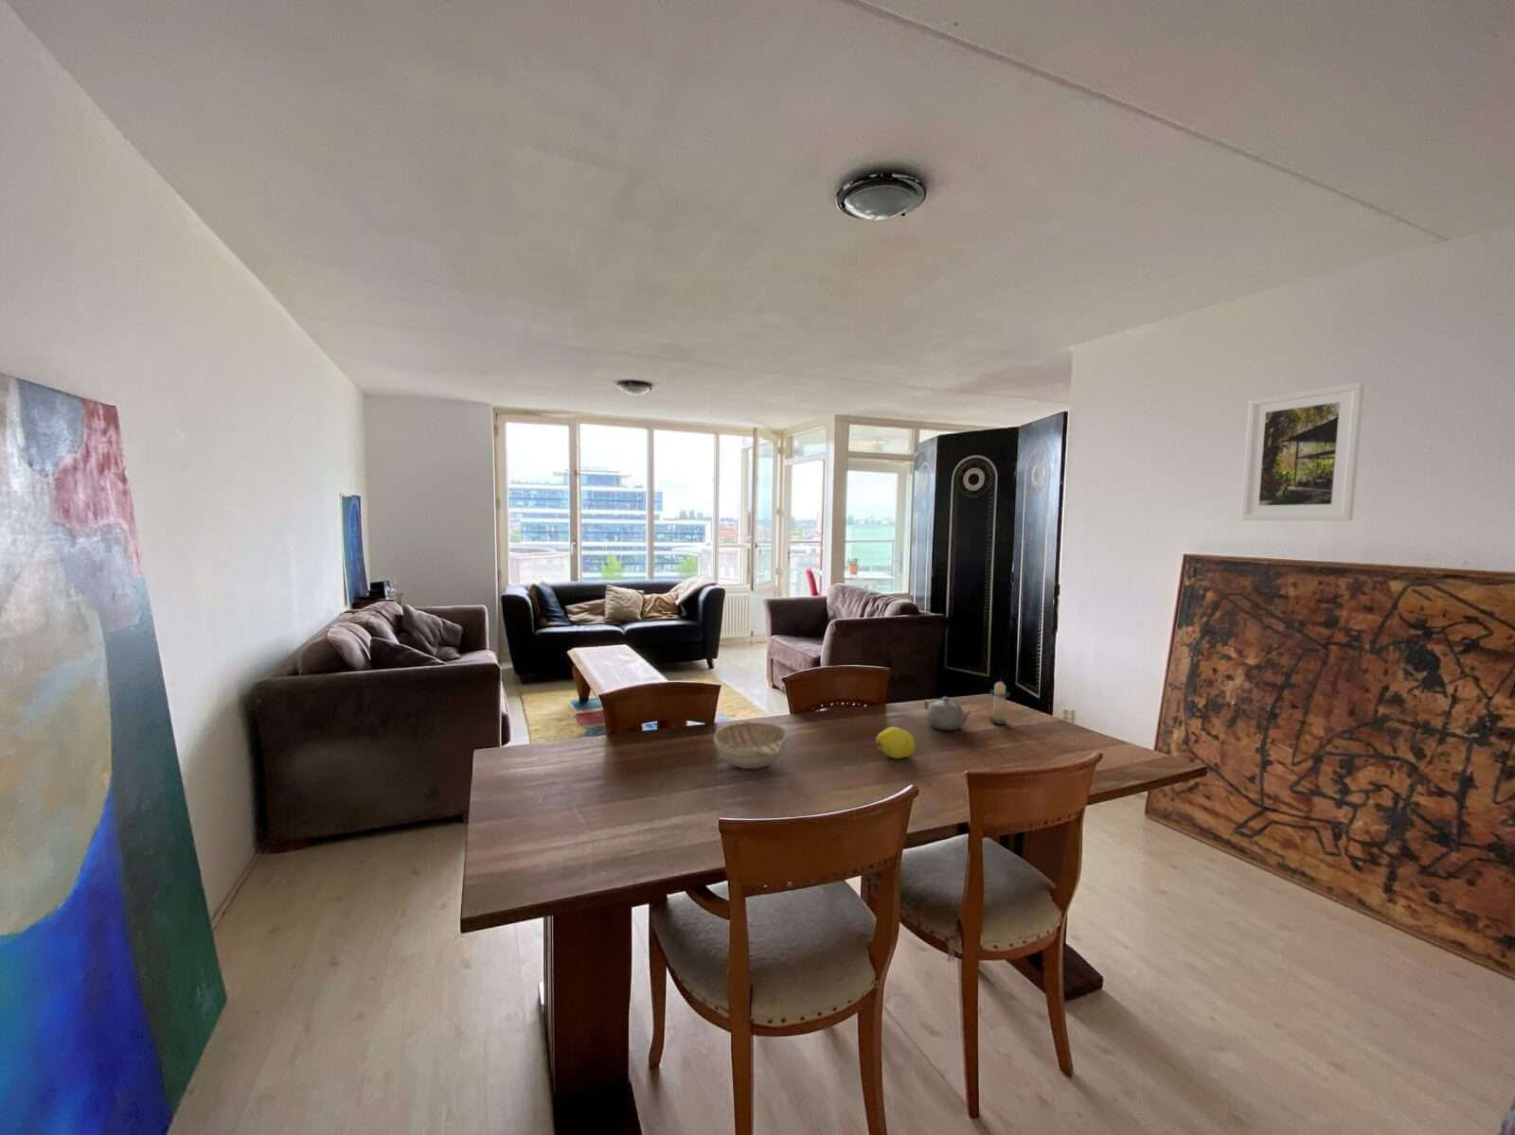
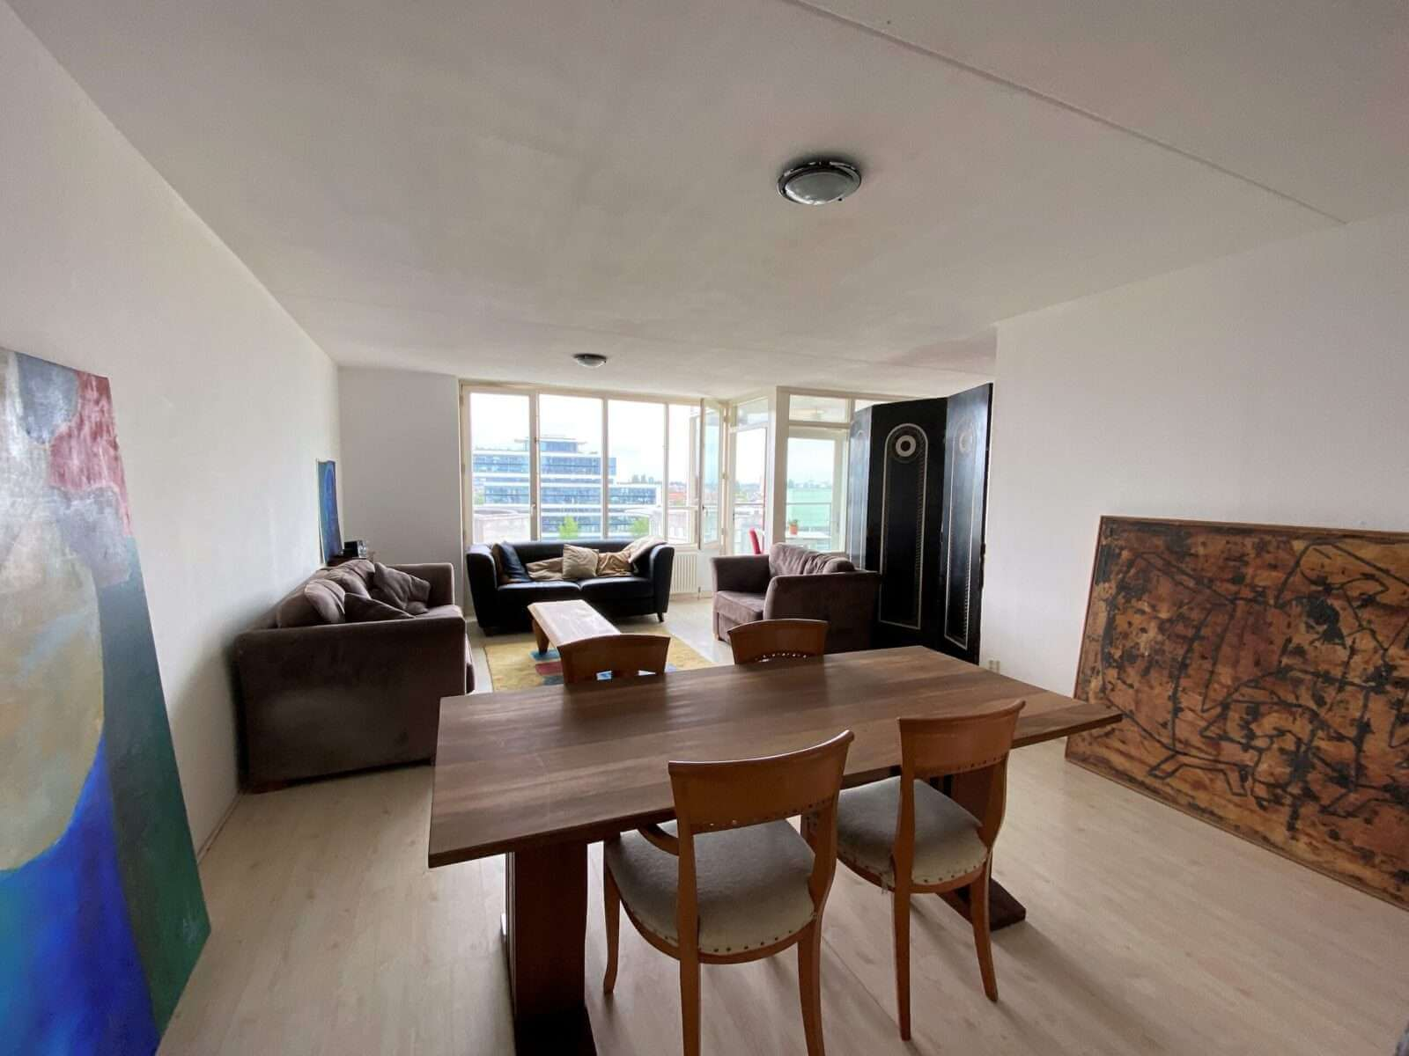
- candle [988,678,1010,725]
- fruit [874,725,916,759]
- decorative bowl [712,720,790,770]
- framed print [1239,382,1366,521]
- teapot [923,696,972,731]
